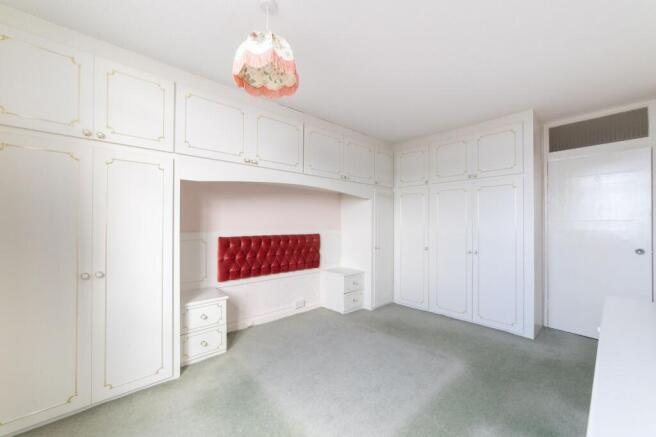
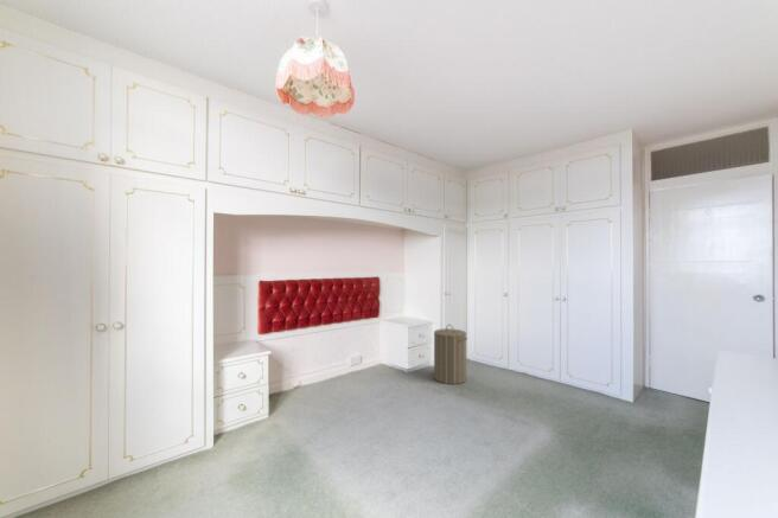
+ laundry hamper [433,324,468,385]
